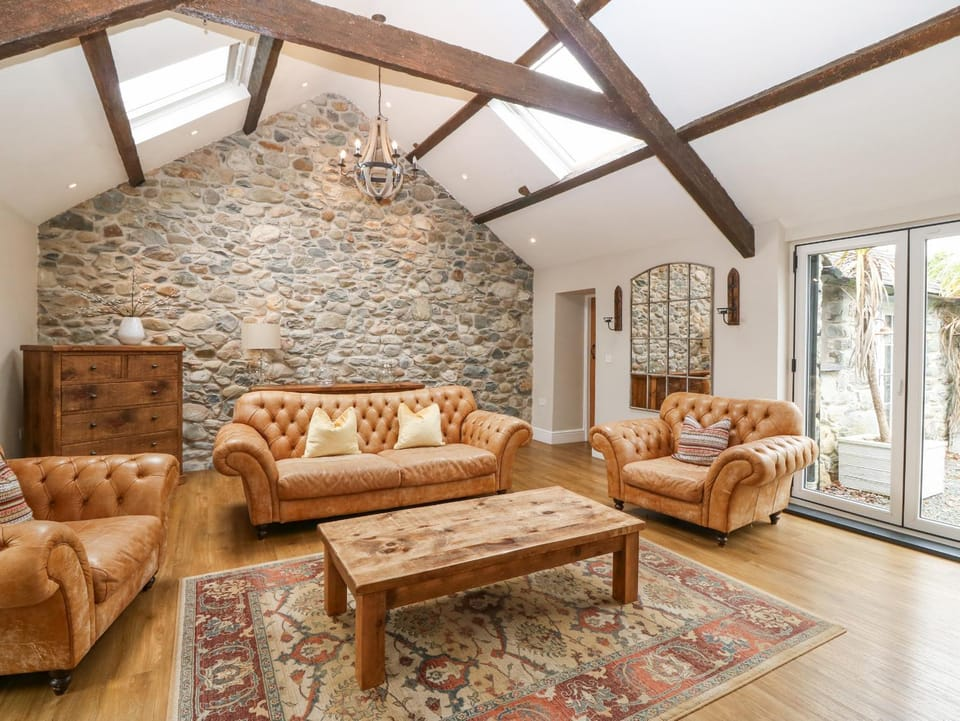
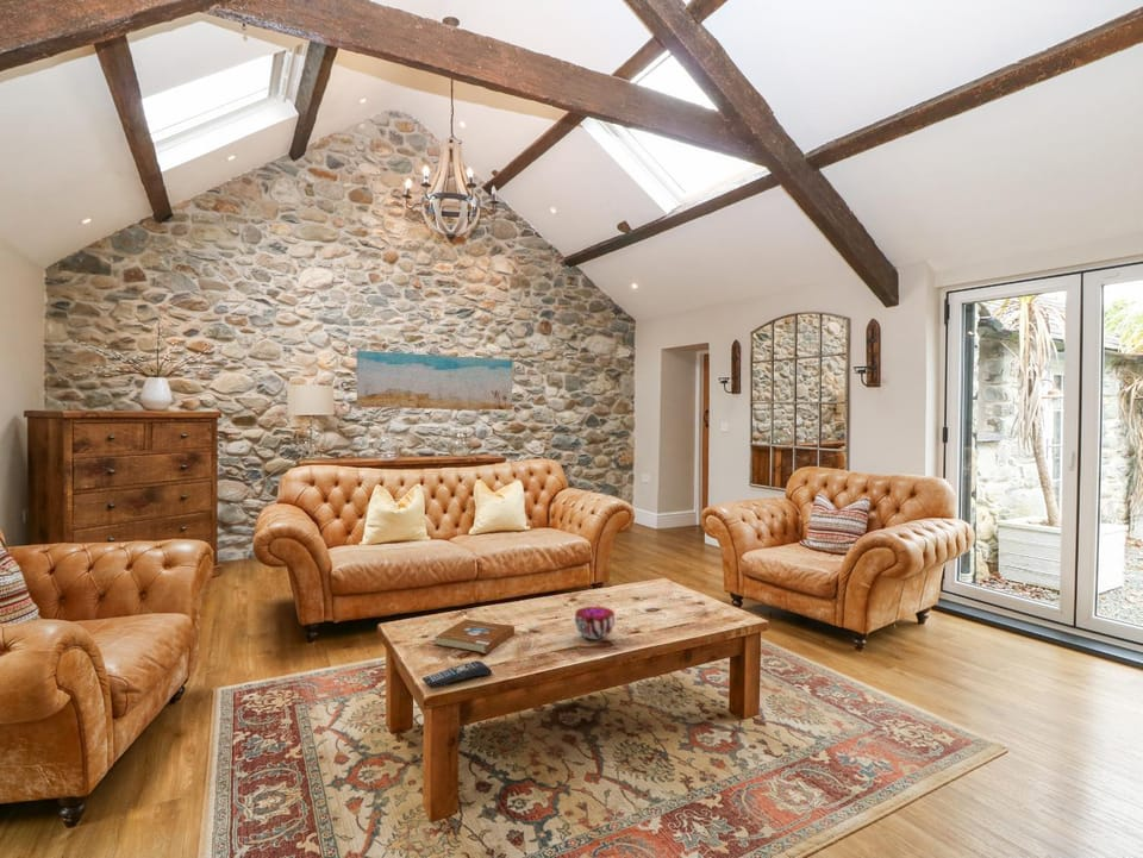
+ wall art [355,350,513,411]
+ remote control [421,659,493,690]
+ book [433,618,516,655]
+ decorative bowl [574,606,616,640]
